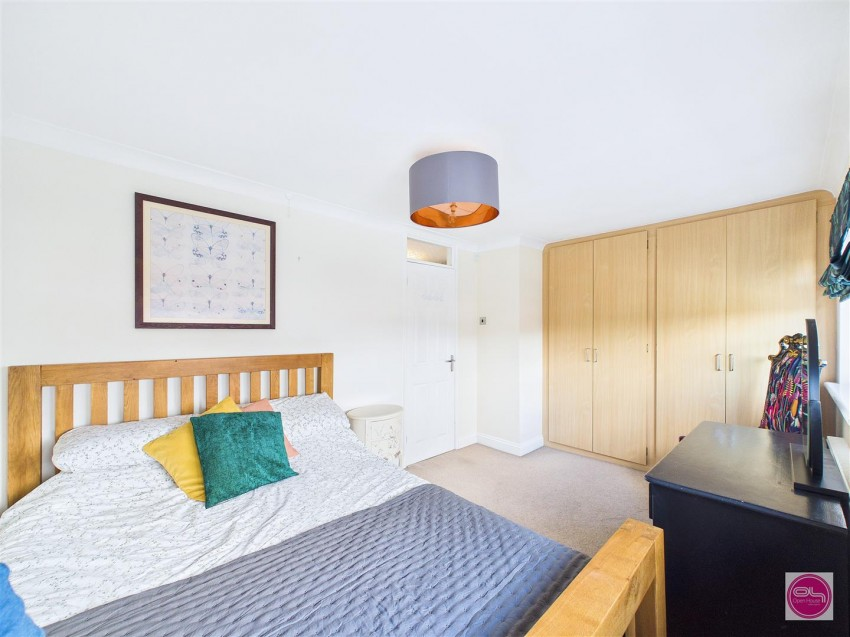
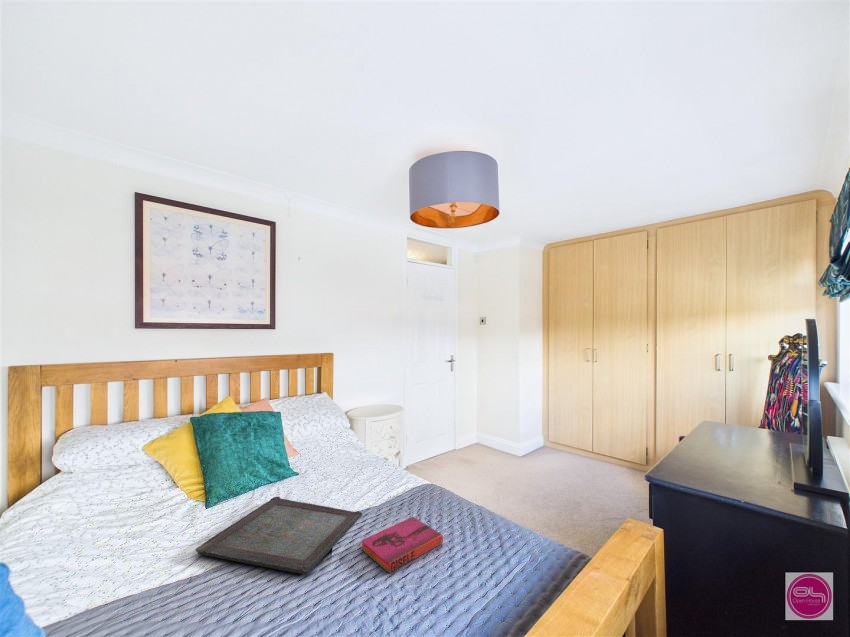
+ hardback book [360,516,444,574]
+ serving tray [195,496,363,575]
